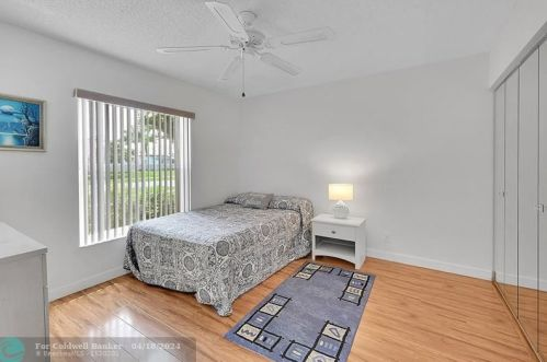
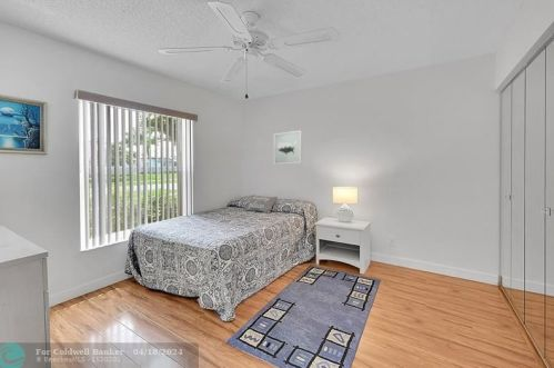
+ wall art [272,129,303,166]
